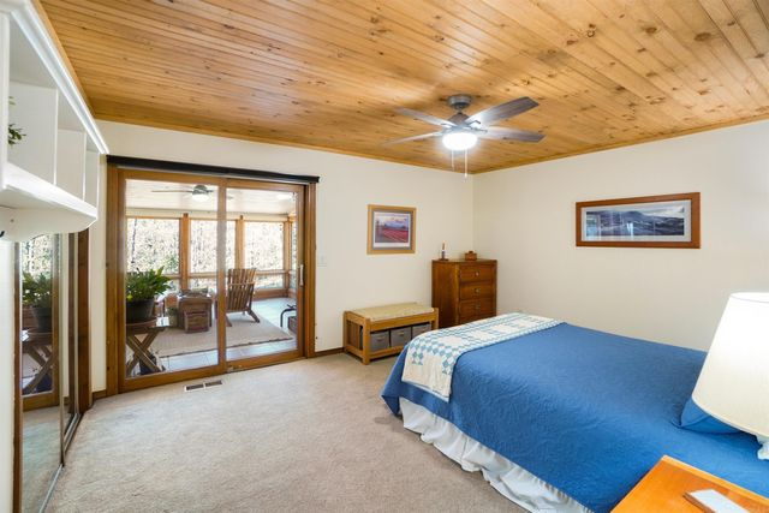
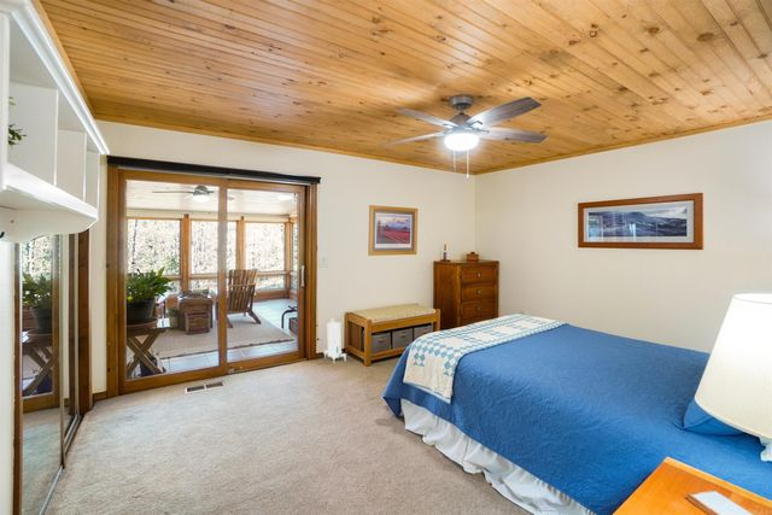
+ toy robot [322,317,347,364]
